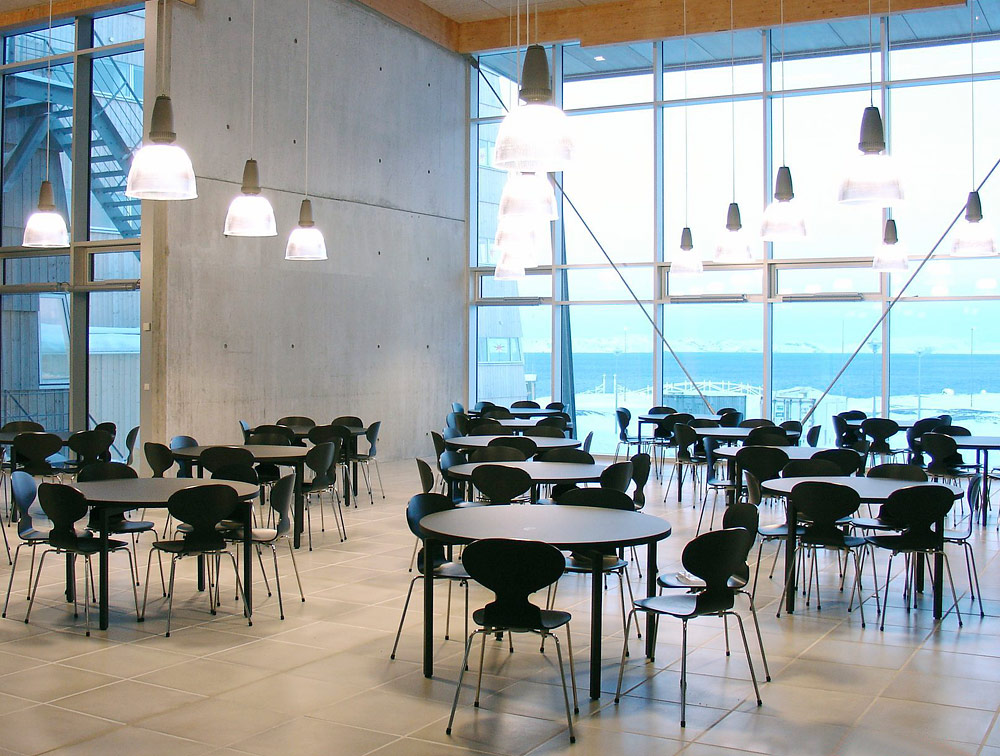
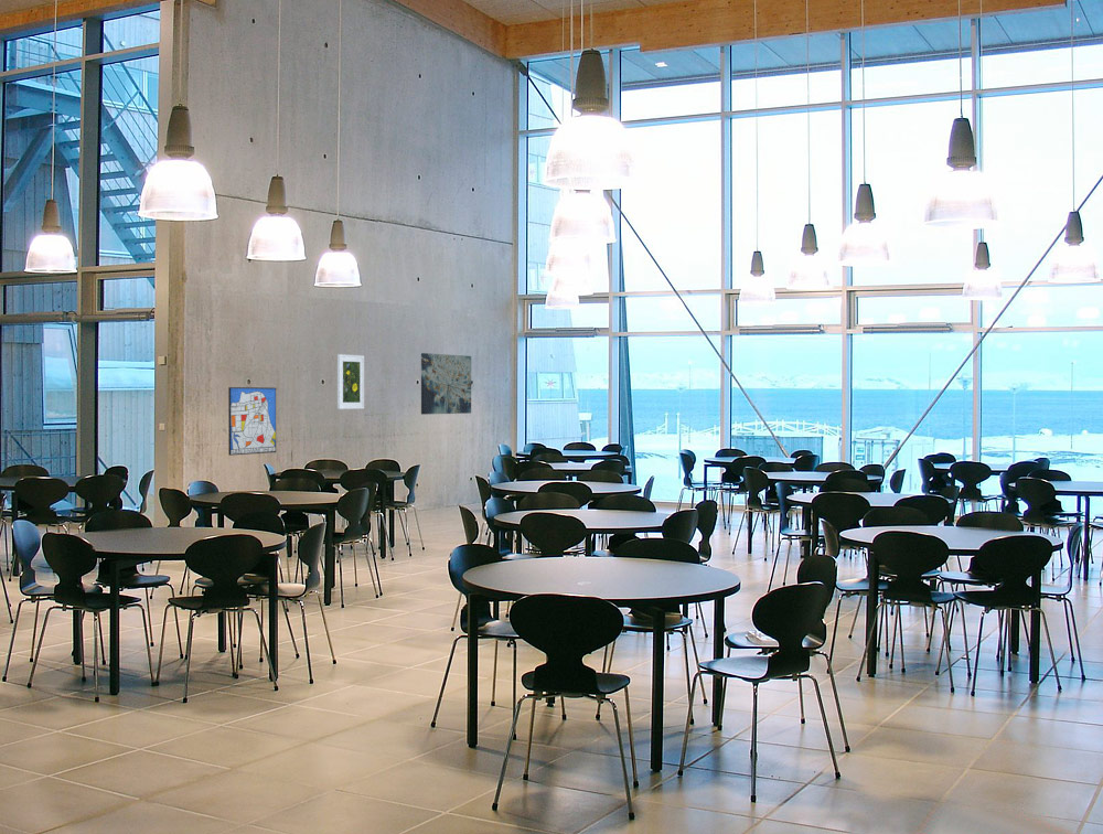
+ wall art [227,386,277,457]
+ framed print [336,353,365,410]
+ wall art [420,352,472,415]
